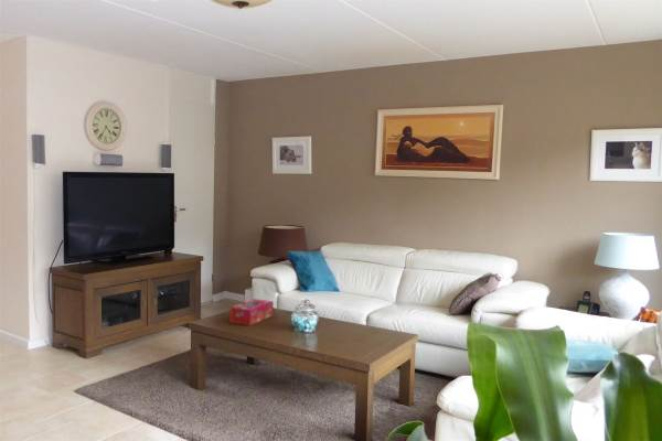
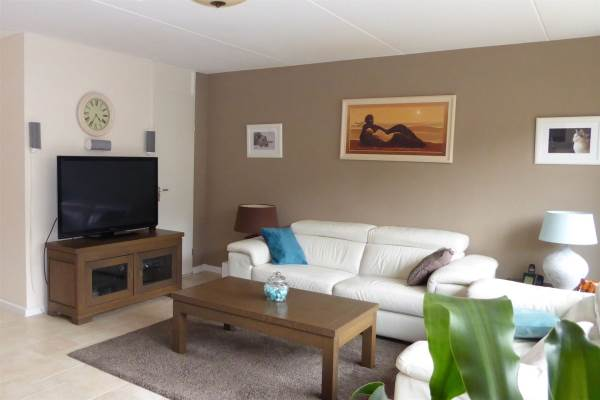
- tissue box [229,298,275,326]
